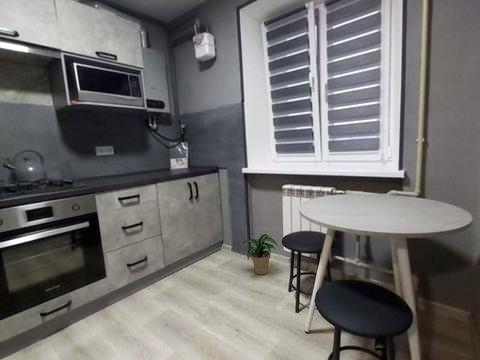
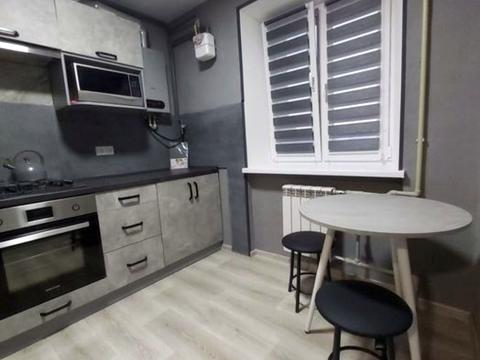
- potted plant [239,233,279,276]
